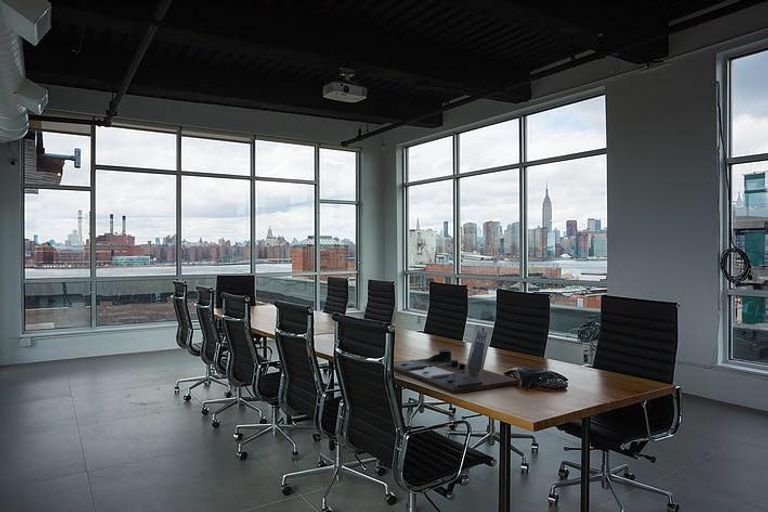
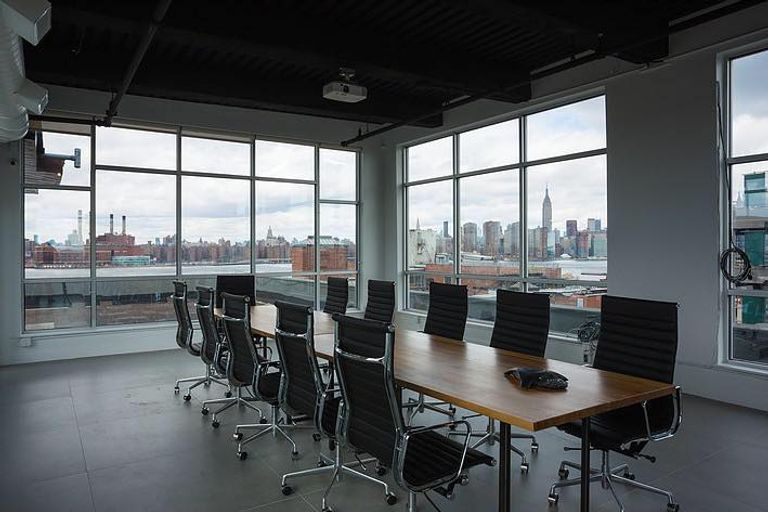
- desk organizer [393,324,520,395]
